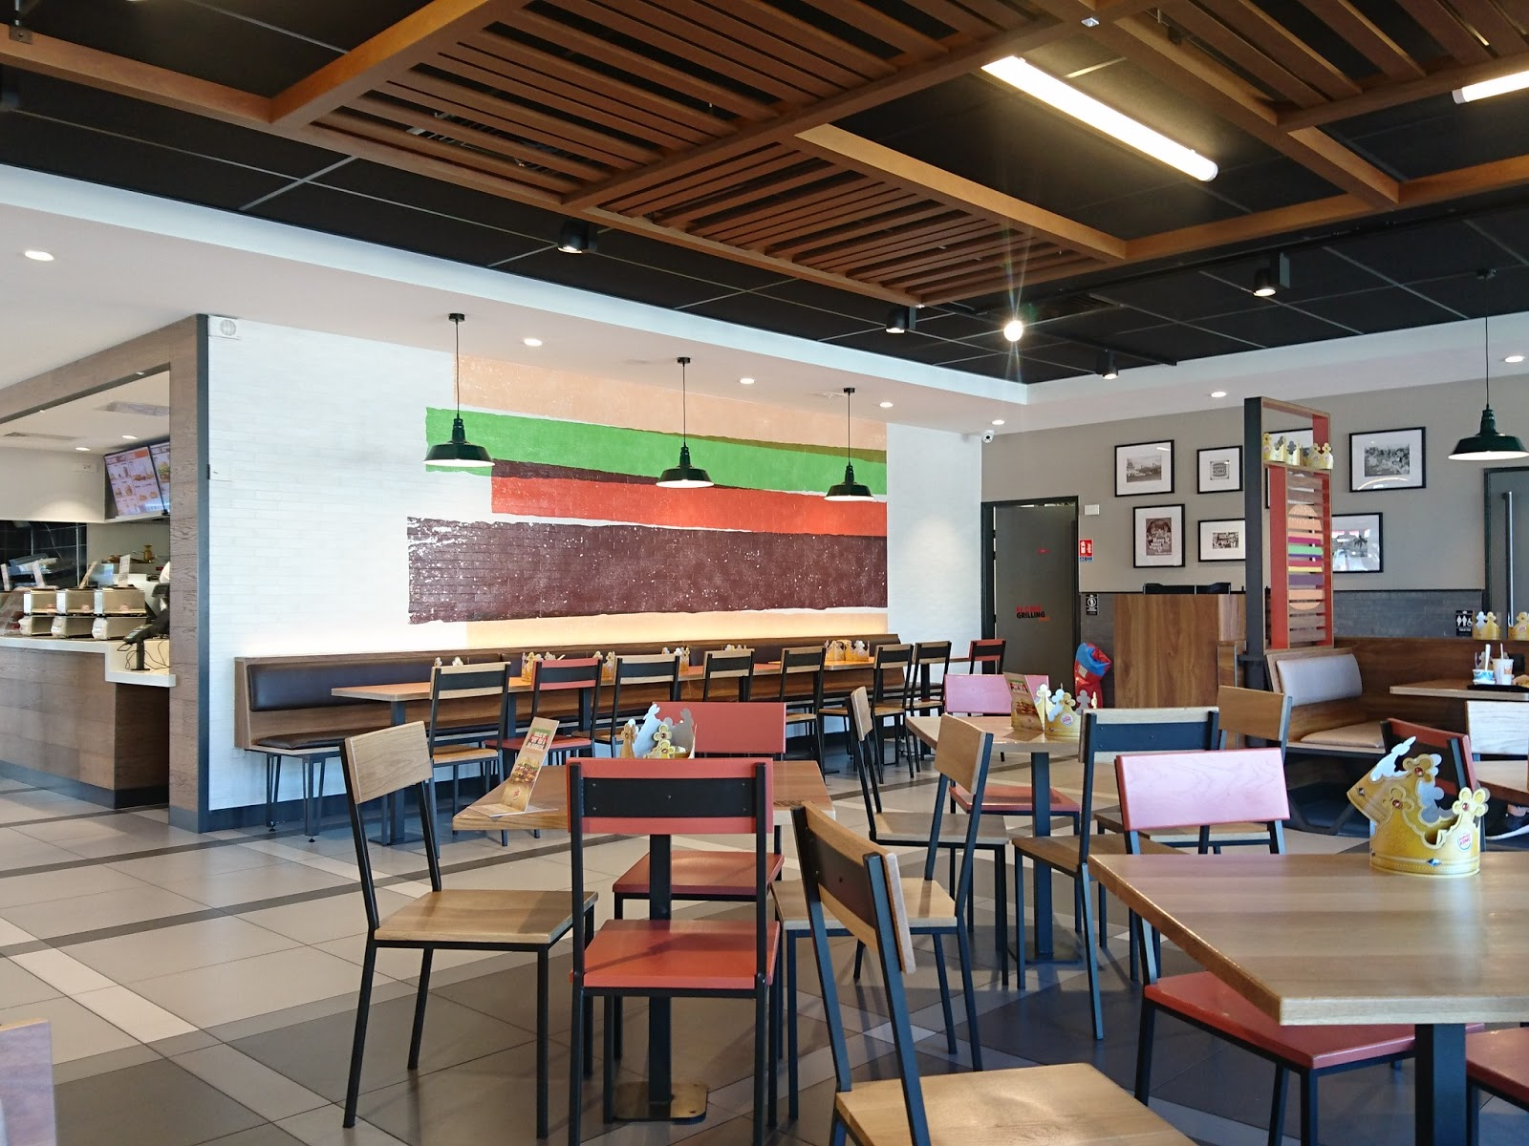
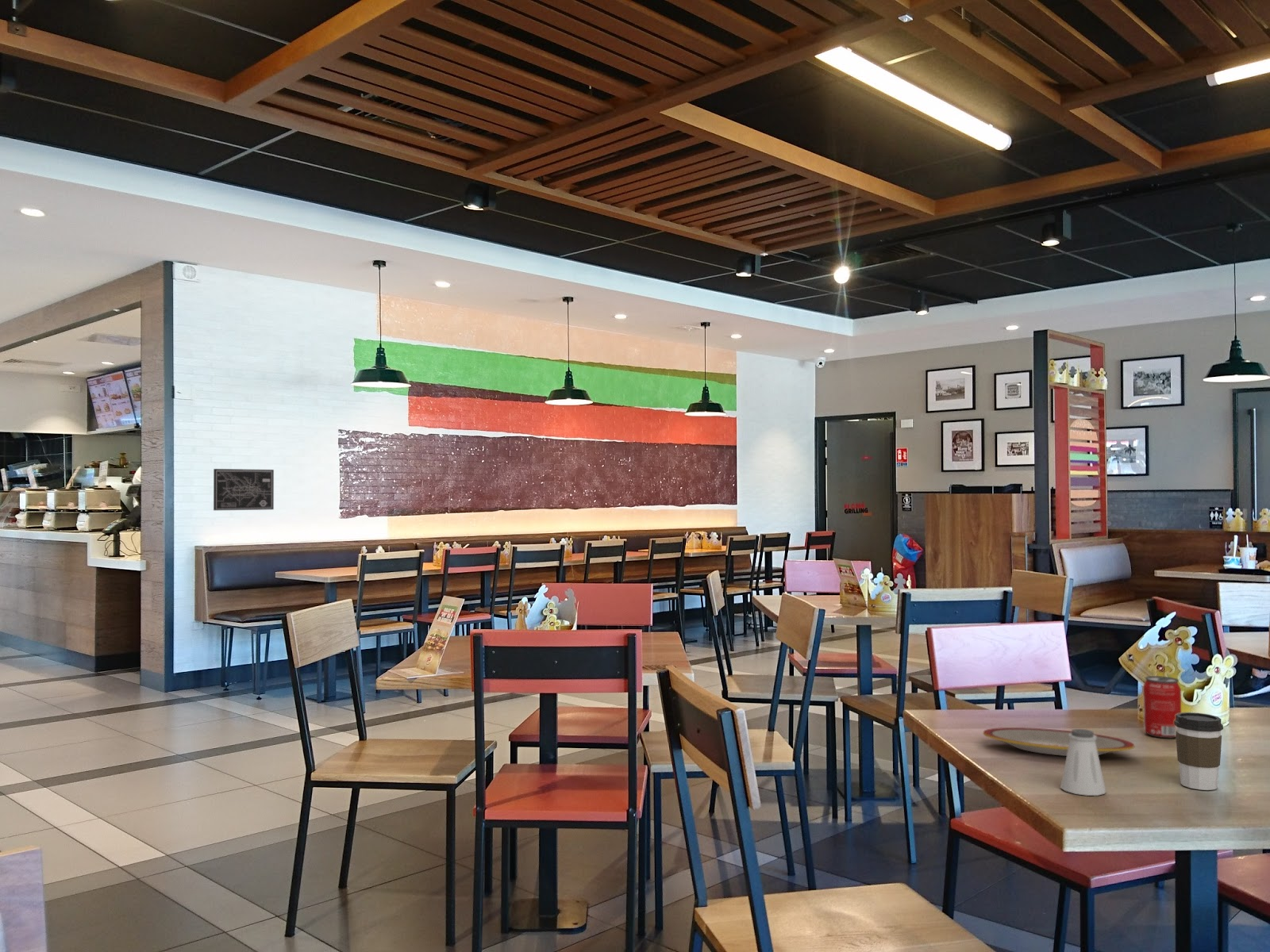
+ plate [983,727,1135,757]
+ wall art [213,468,275,511]
+ coffee cup [1174,712,1224,791]
+ saltshaker [1060,728,1106,797]
+ beverage can [1142,675,1182,739]
